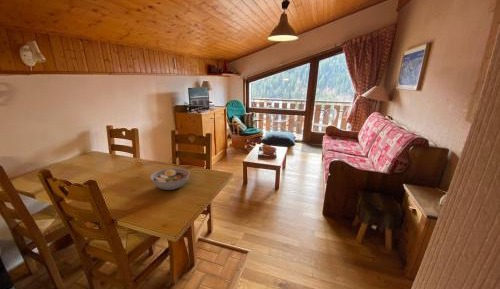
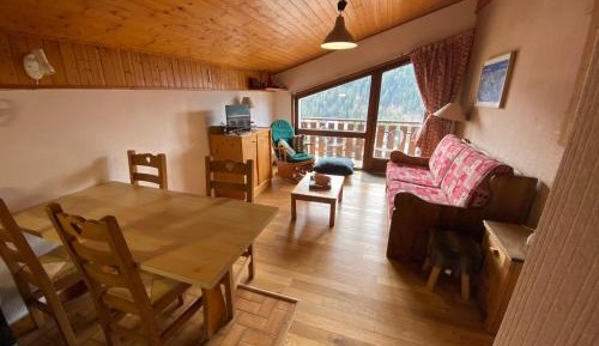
- bowl [149,167,191,191]
